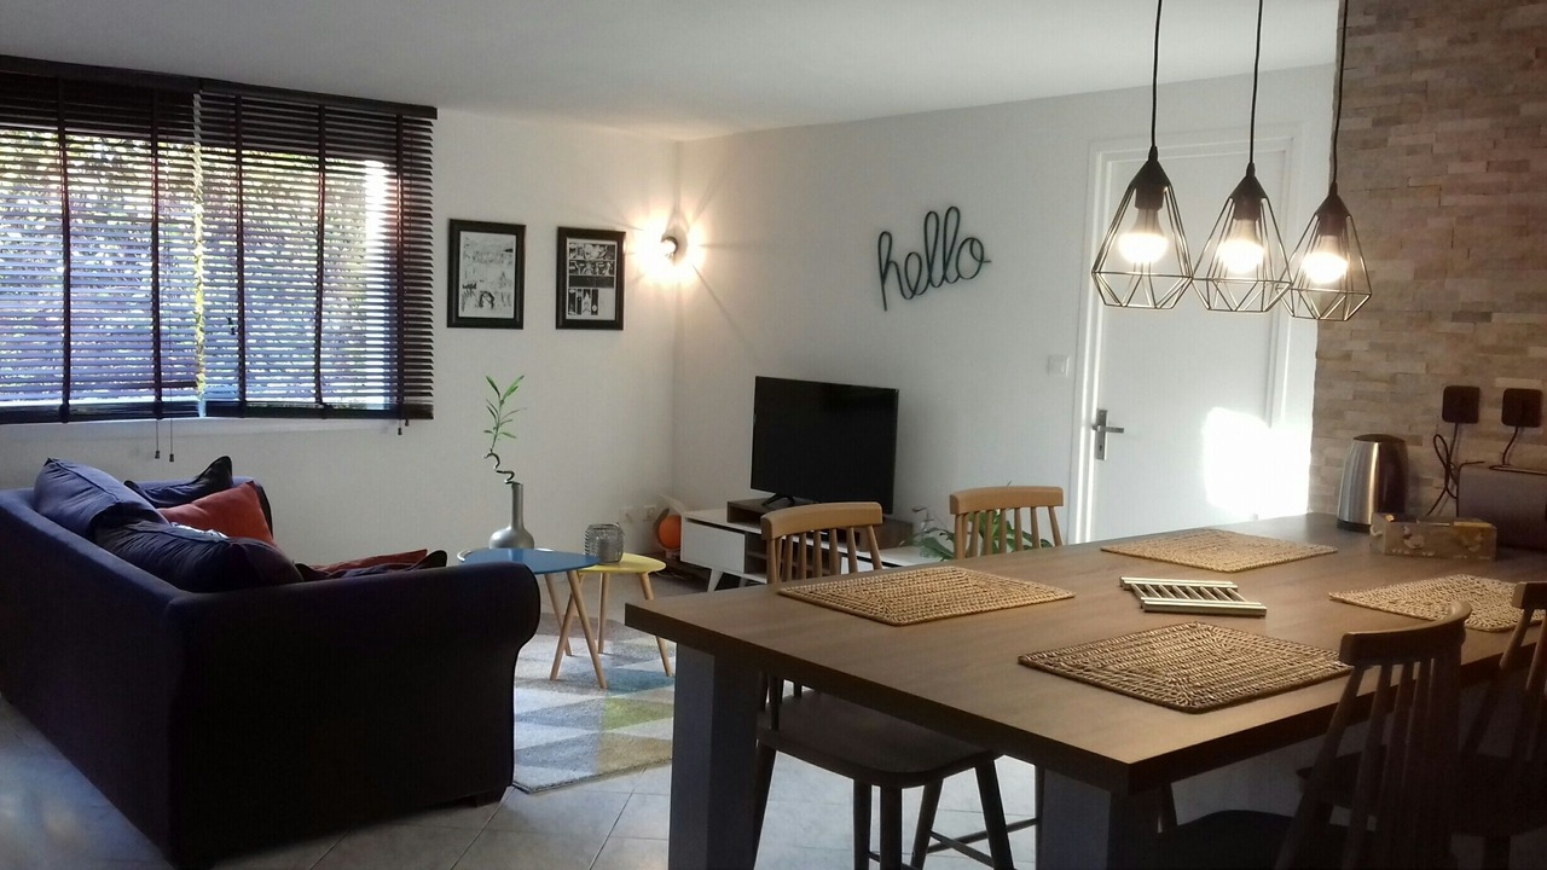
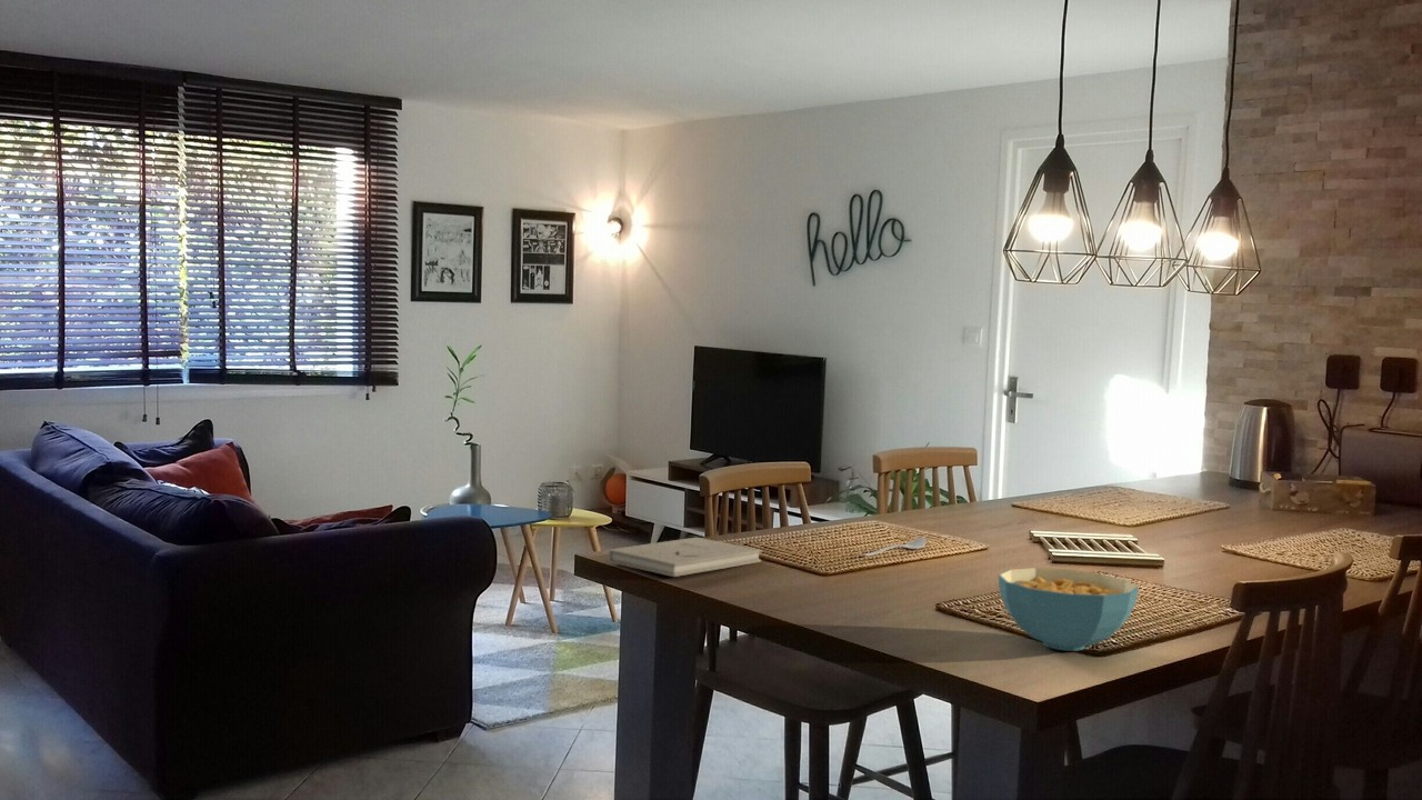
+ spoon [861,537,928,557]
+ cereal bowl [998,567,1140,652]
+ book [608,537,762,578]
